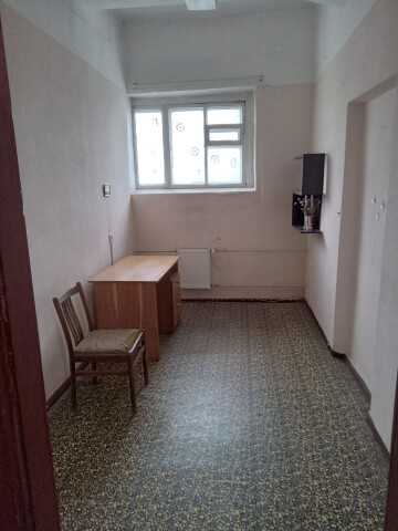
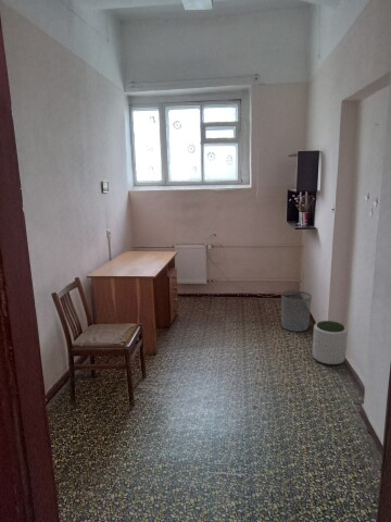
+ plant pot [312,320,349,365]
+ waste bin [280,289,313,333]
